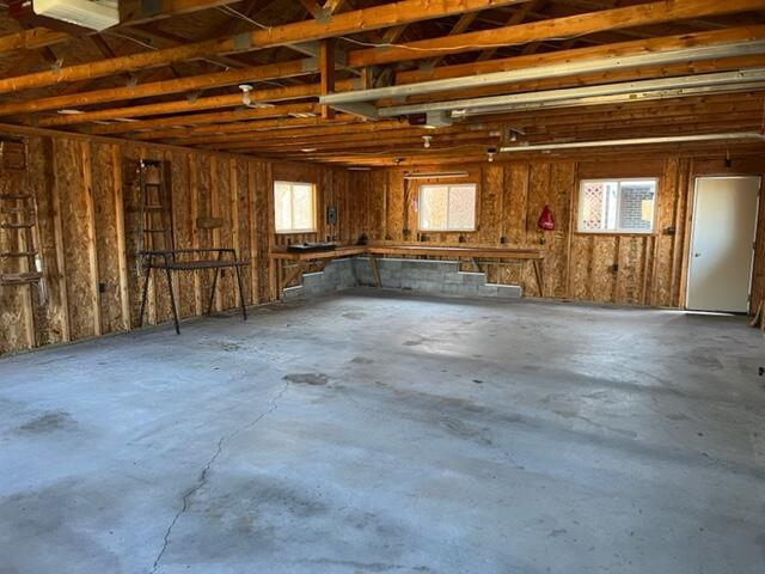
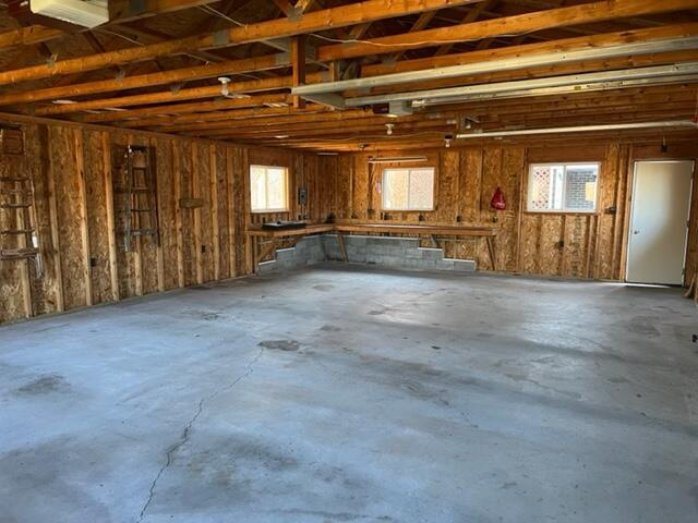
- desk [137,246,252,336]
